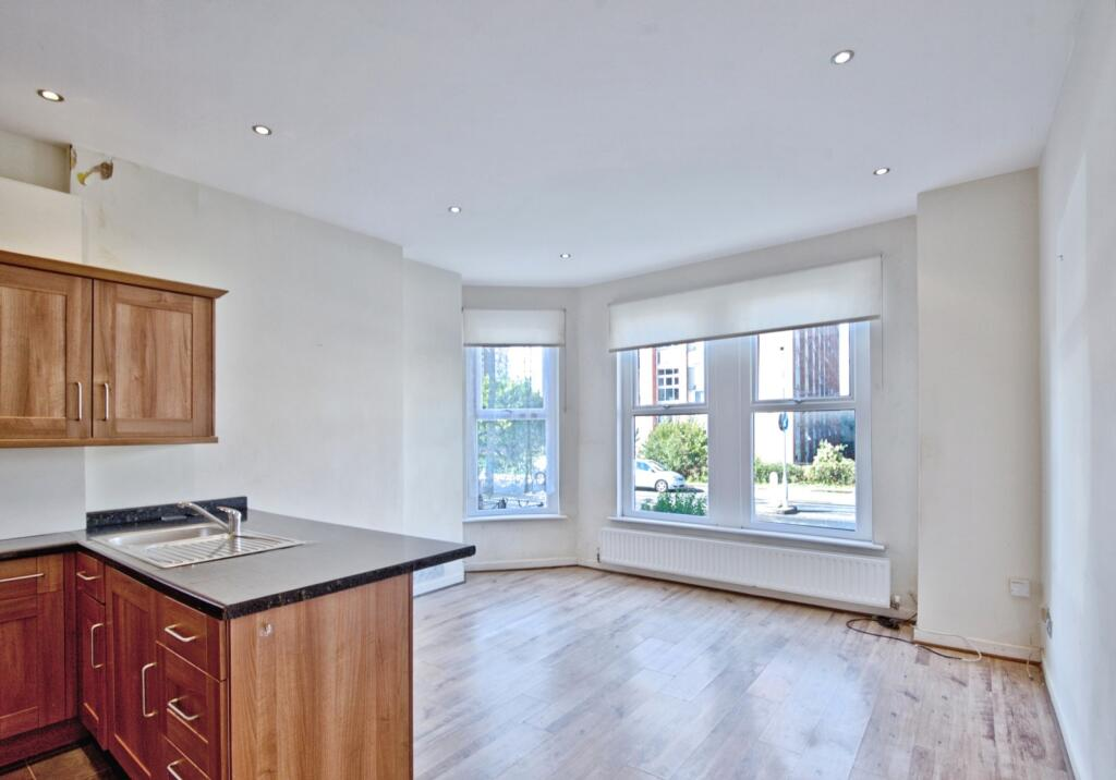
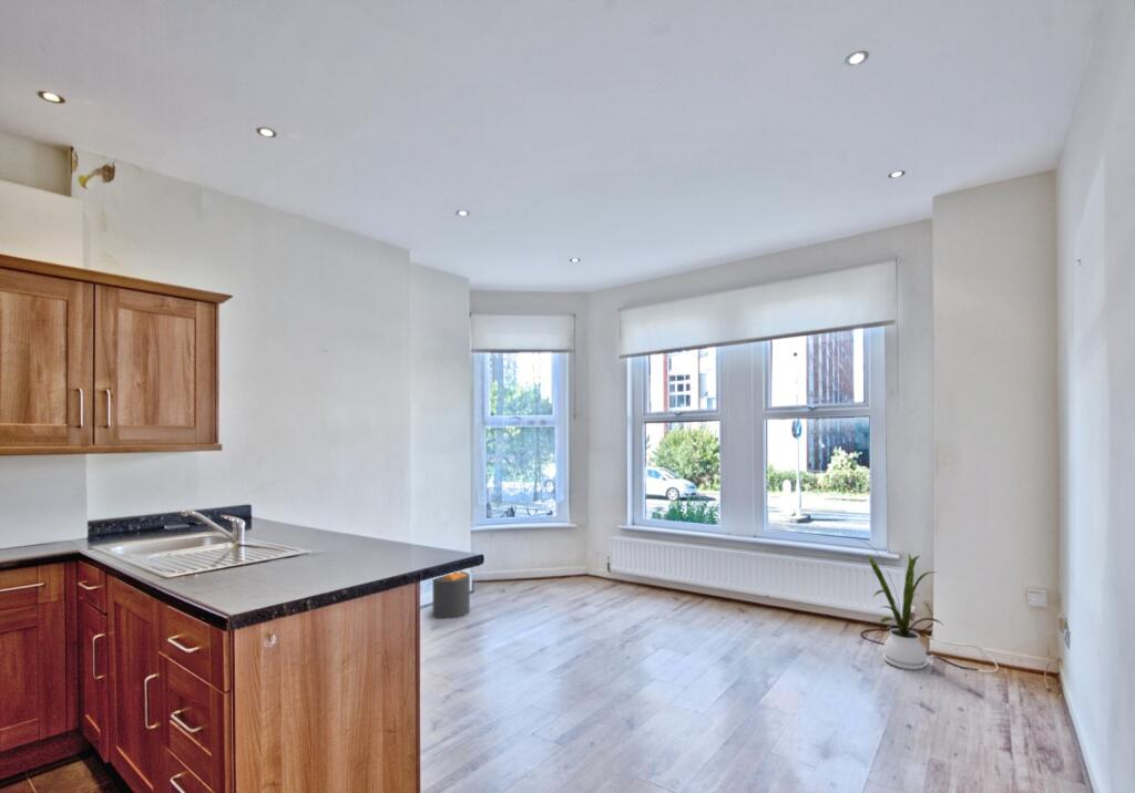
+ trash can [432,570,471,619]
+ house plant [857,538,943,671]
